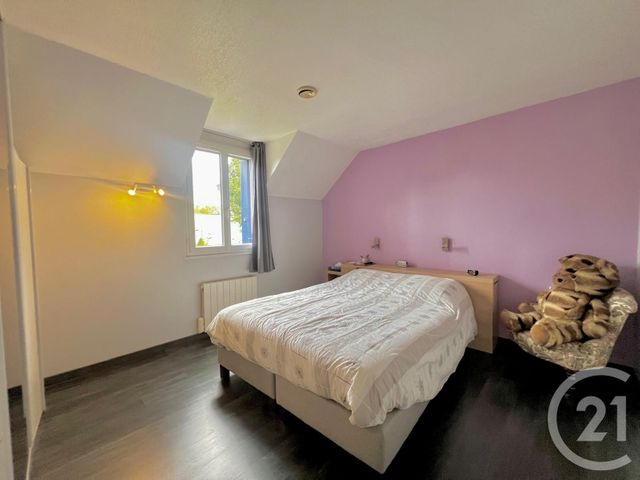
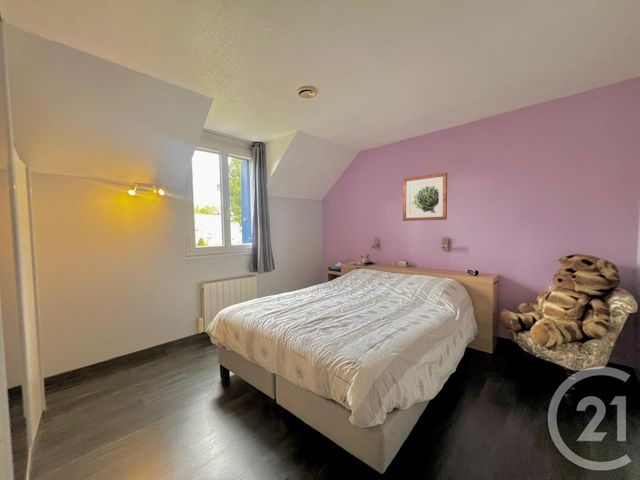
+ wall art [402,172,448,222]
